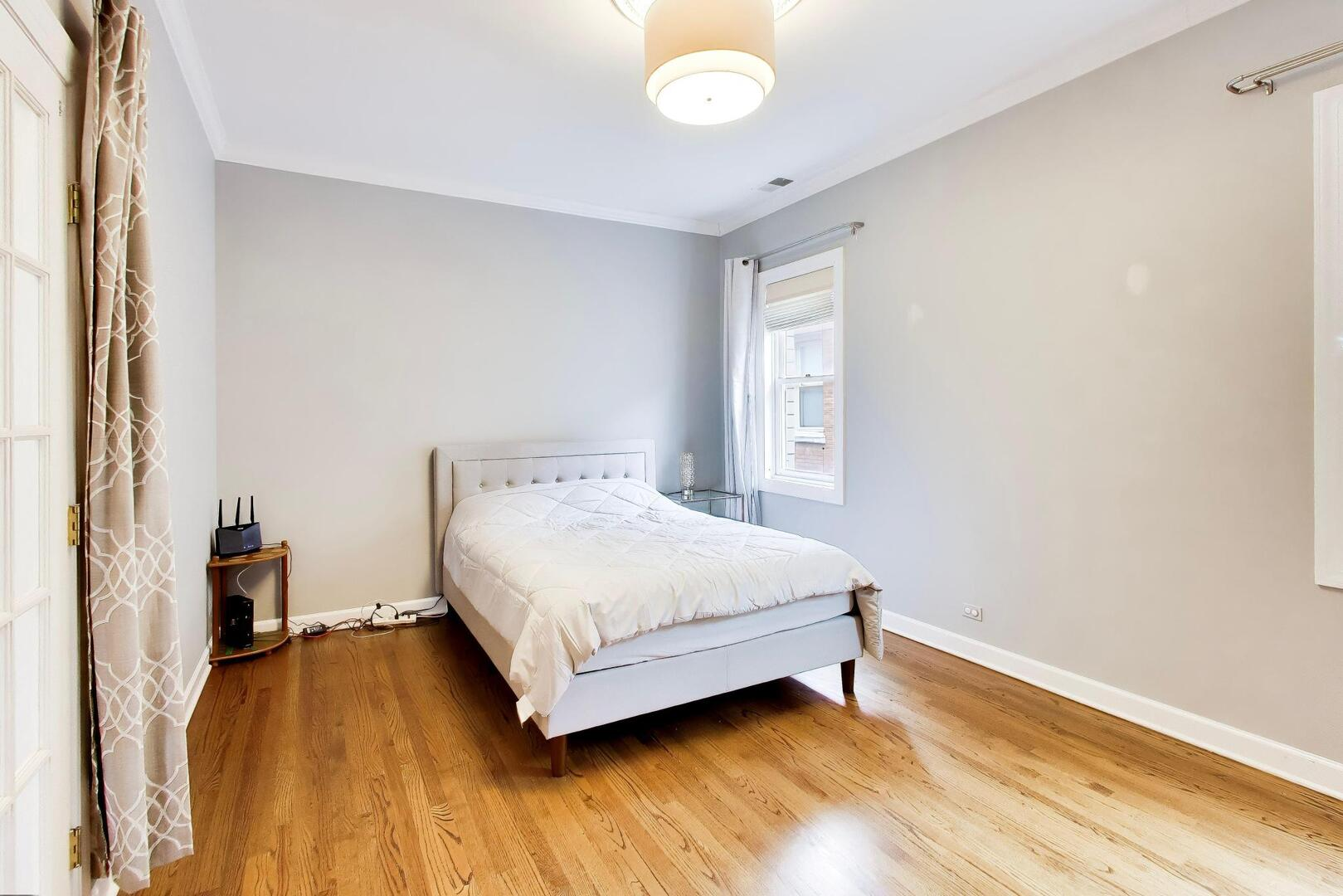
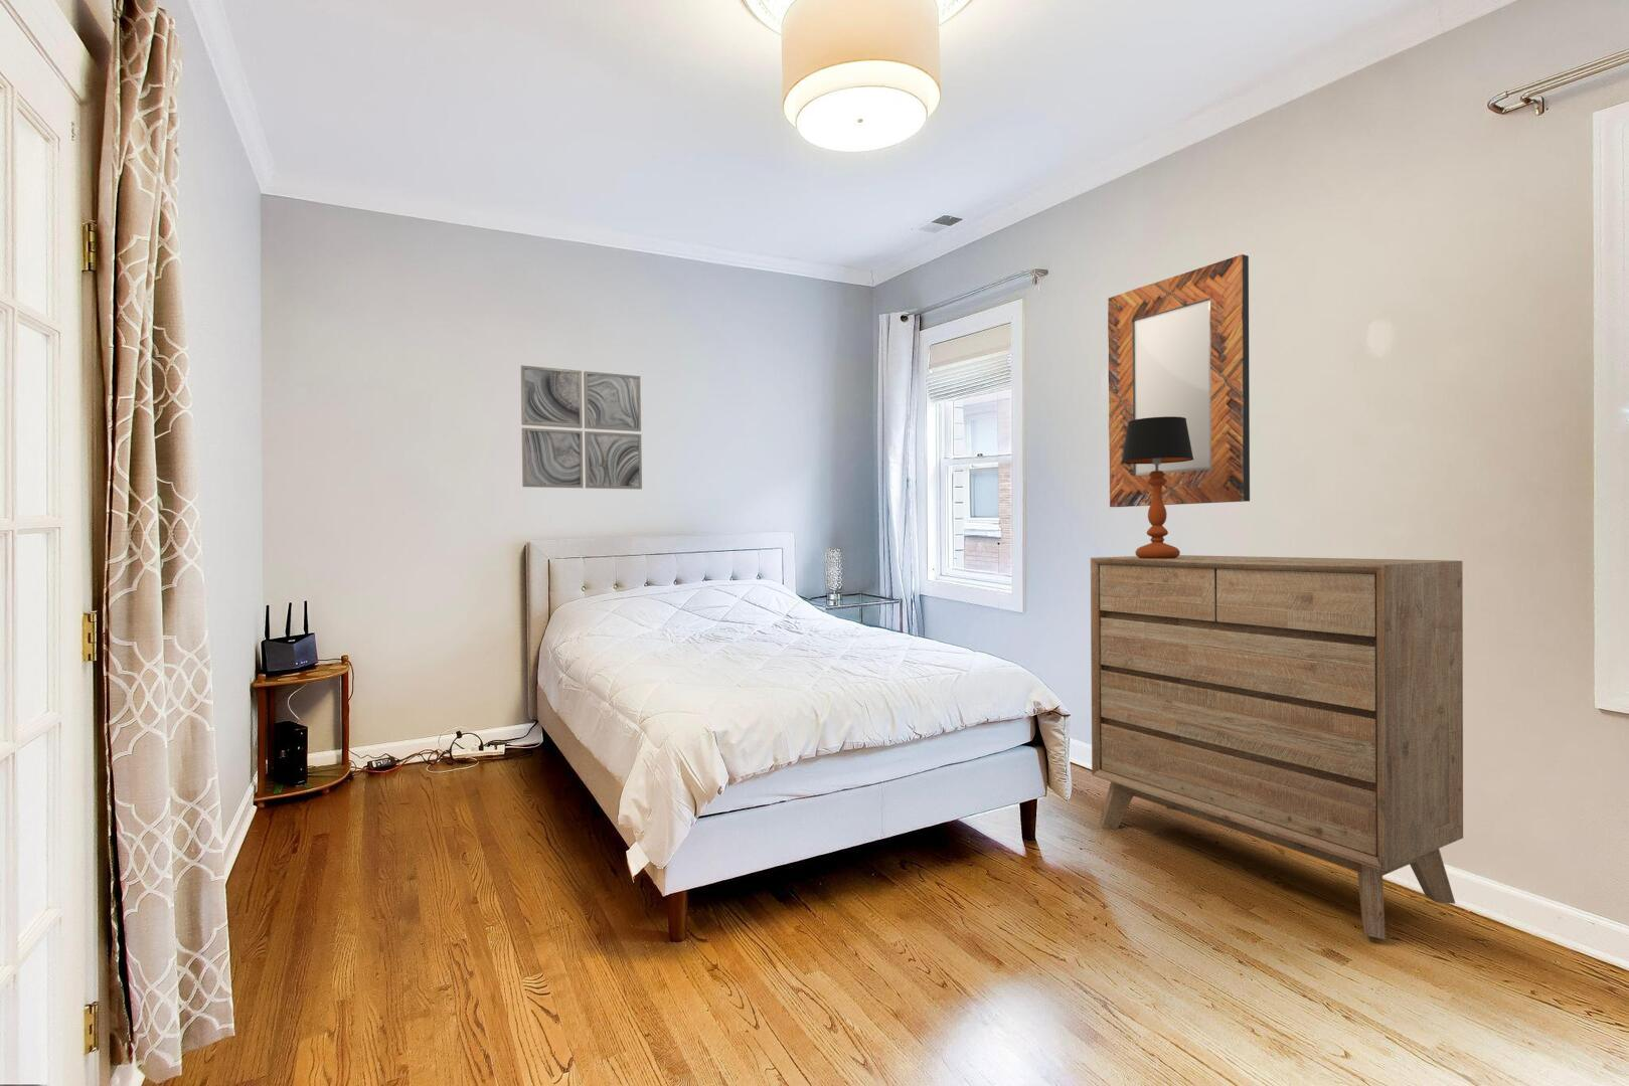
+ home mirror [1106,253,1251,508]
+ dresser [1089,554,1464,941]
+ wall art [520,364,643,491]
+ table lamp [1121,416,1194,559]
